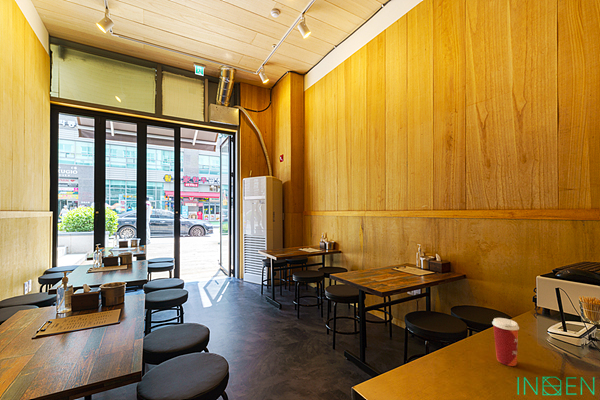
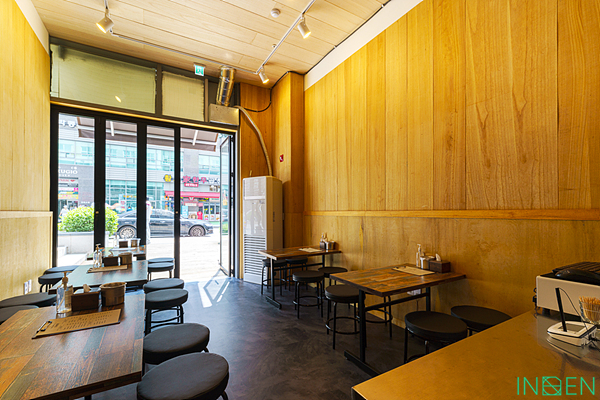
- paper cup [491,317,520,367]
